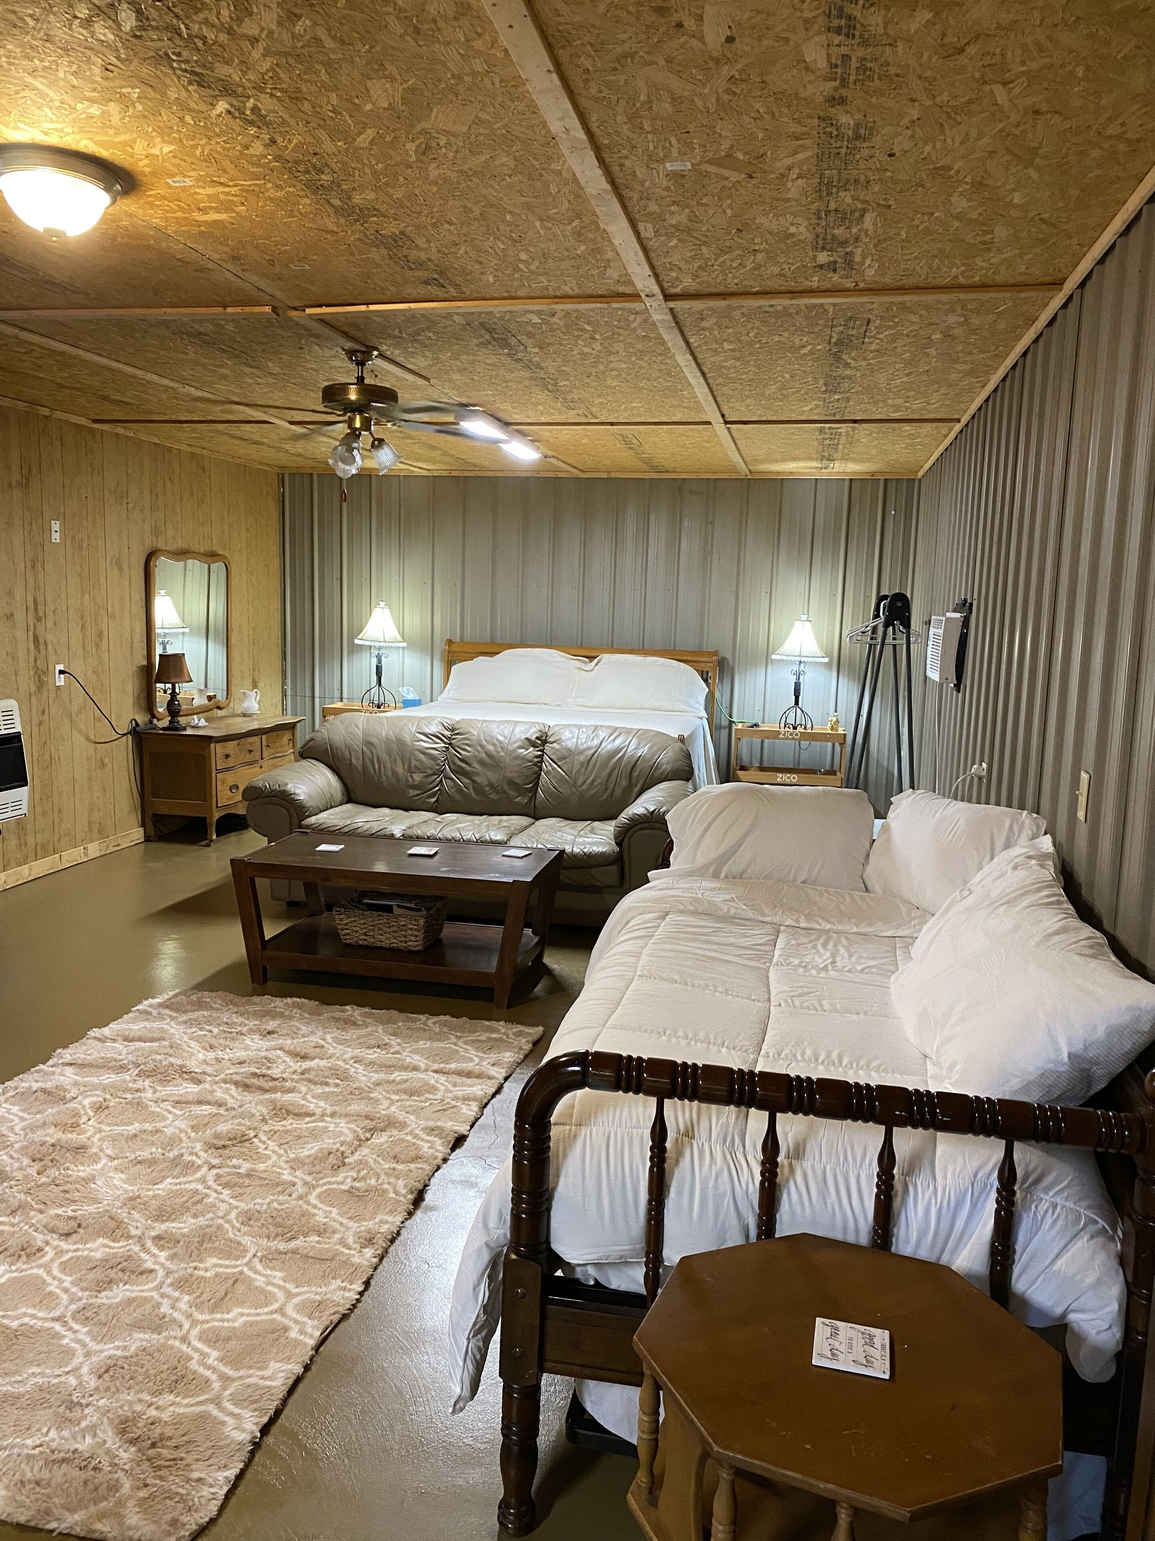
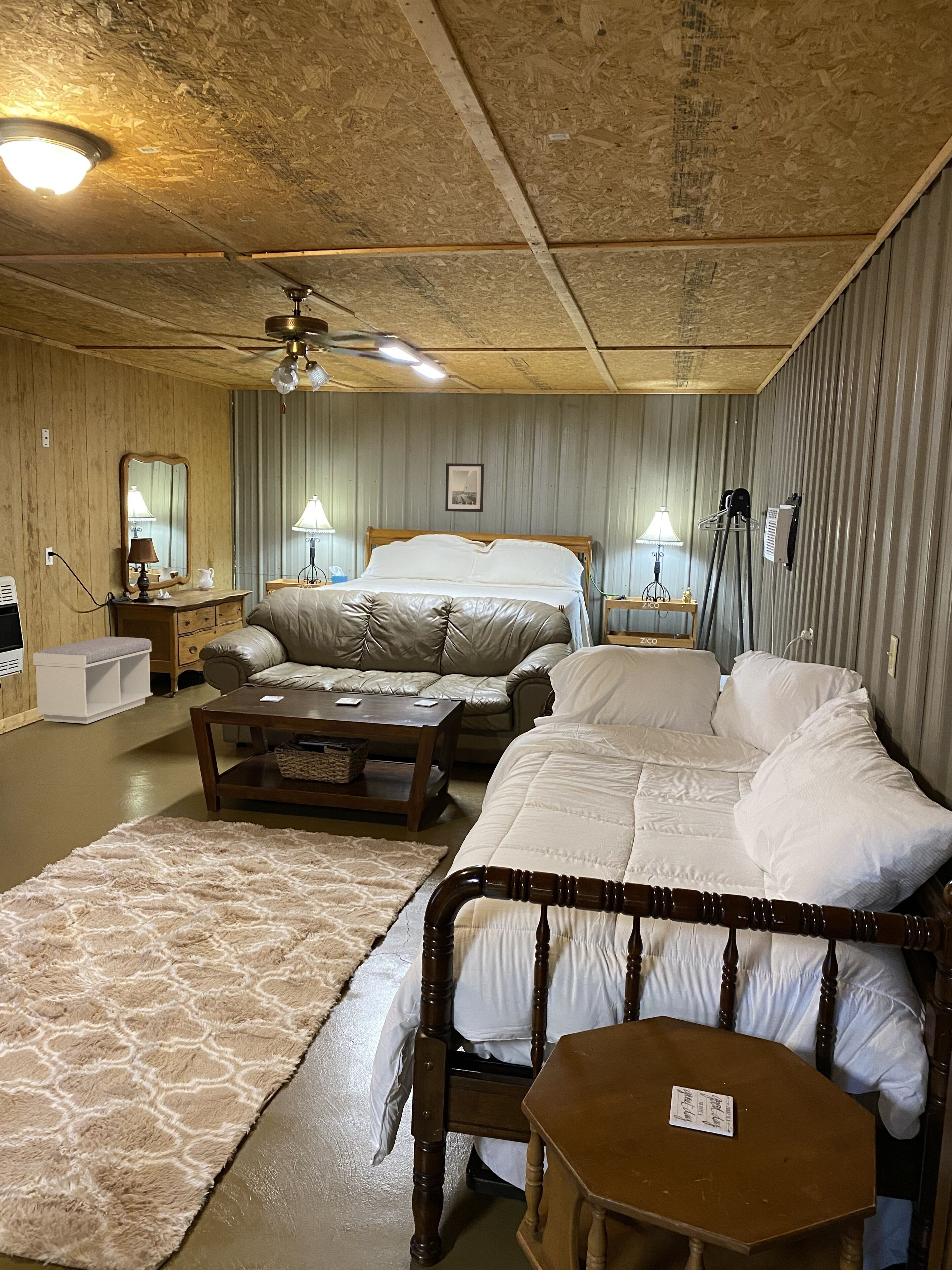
+ wall art [445,463,484,512]
+ bench [33,636,153,724]
